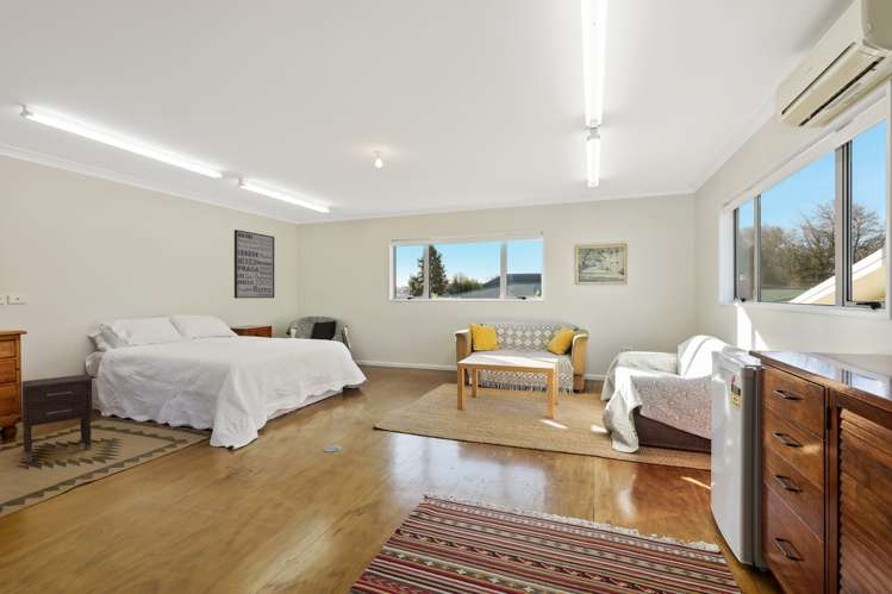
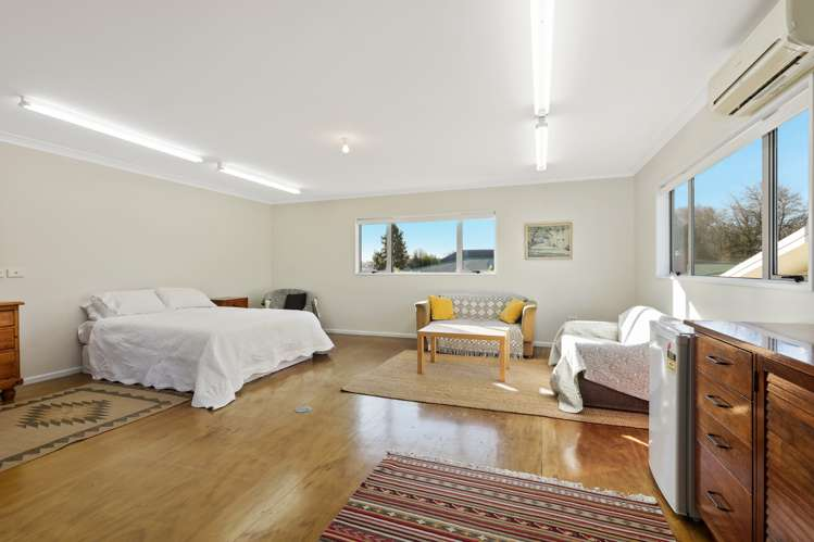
- nightstand [20,374,93,463]
- wall art [233,229,275,299]
